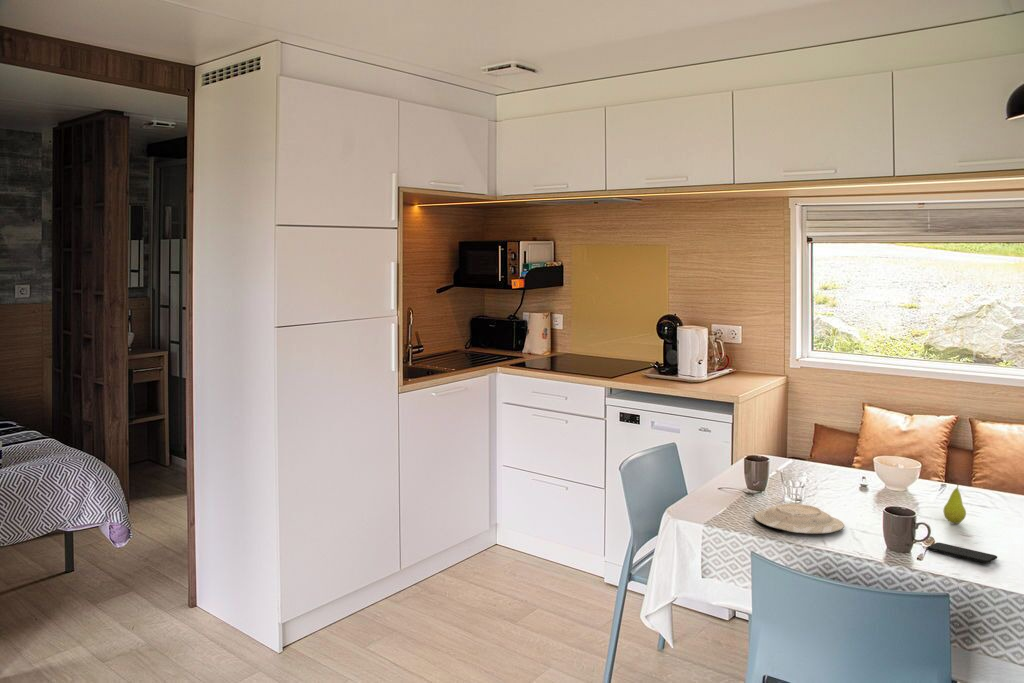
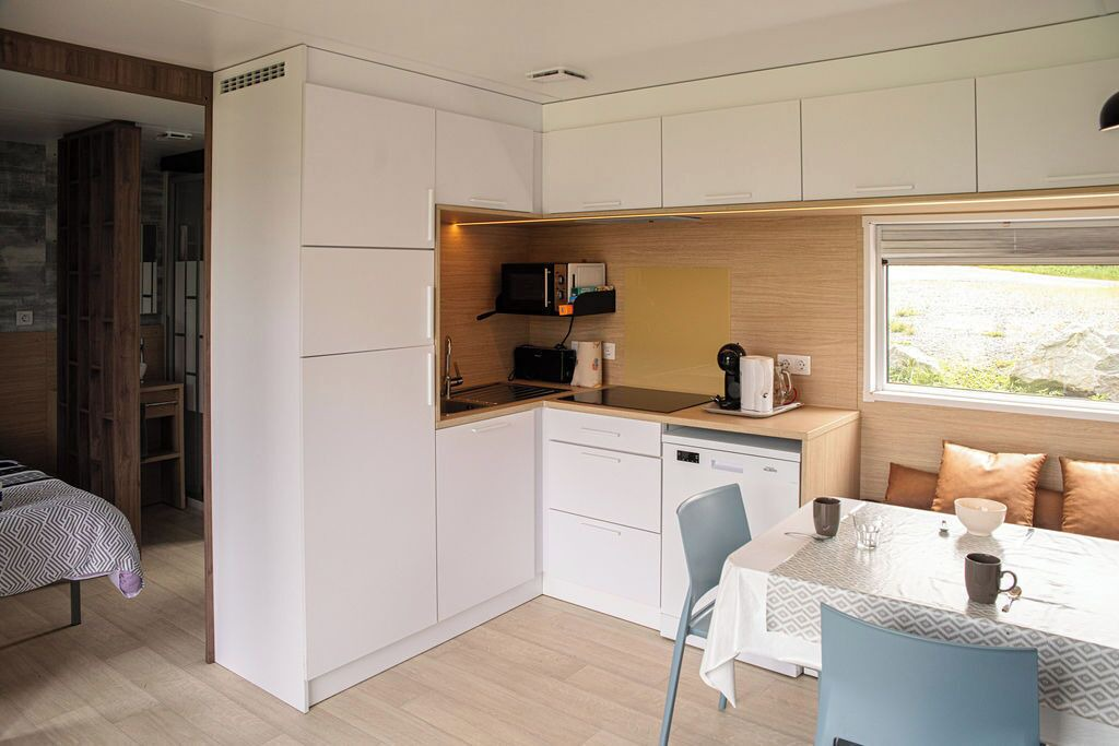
- smartphone [926,542,998,564]
- fruit [943,481,967,525]
- plate [753,503,845,535]
